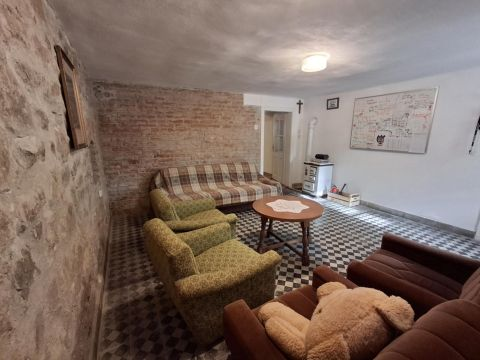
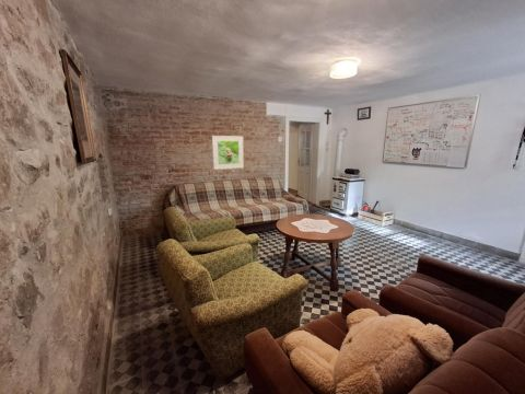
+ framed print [211,135,245,171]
